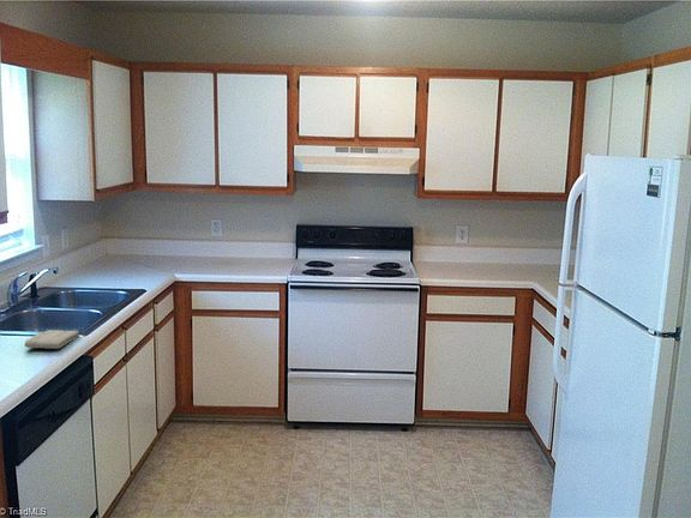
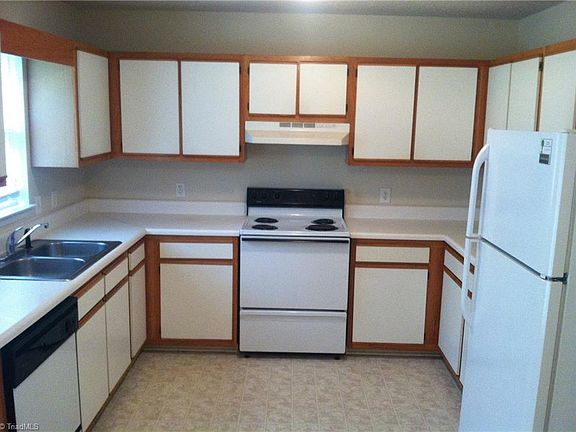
- washcloth [24,329,80,350]
